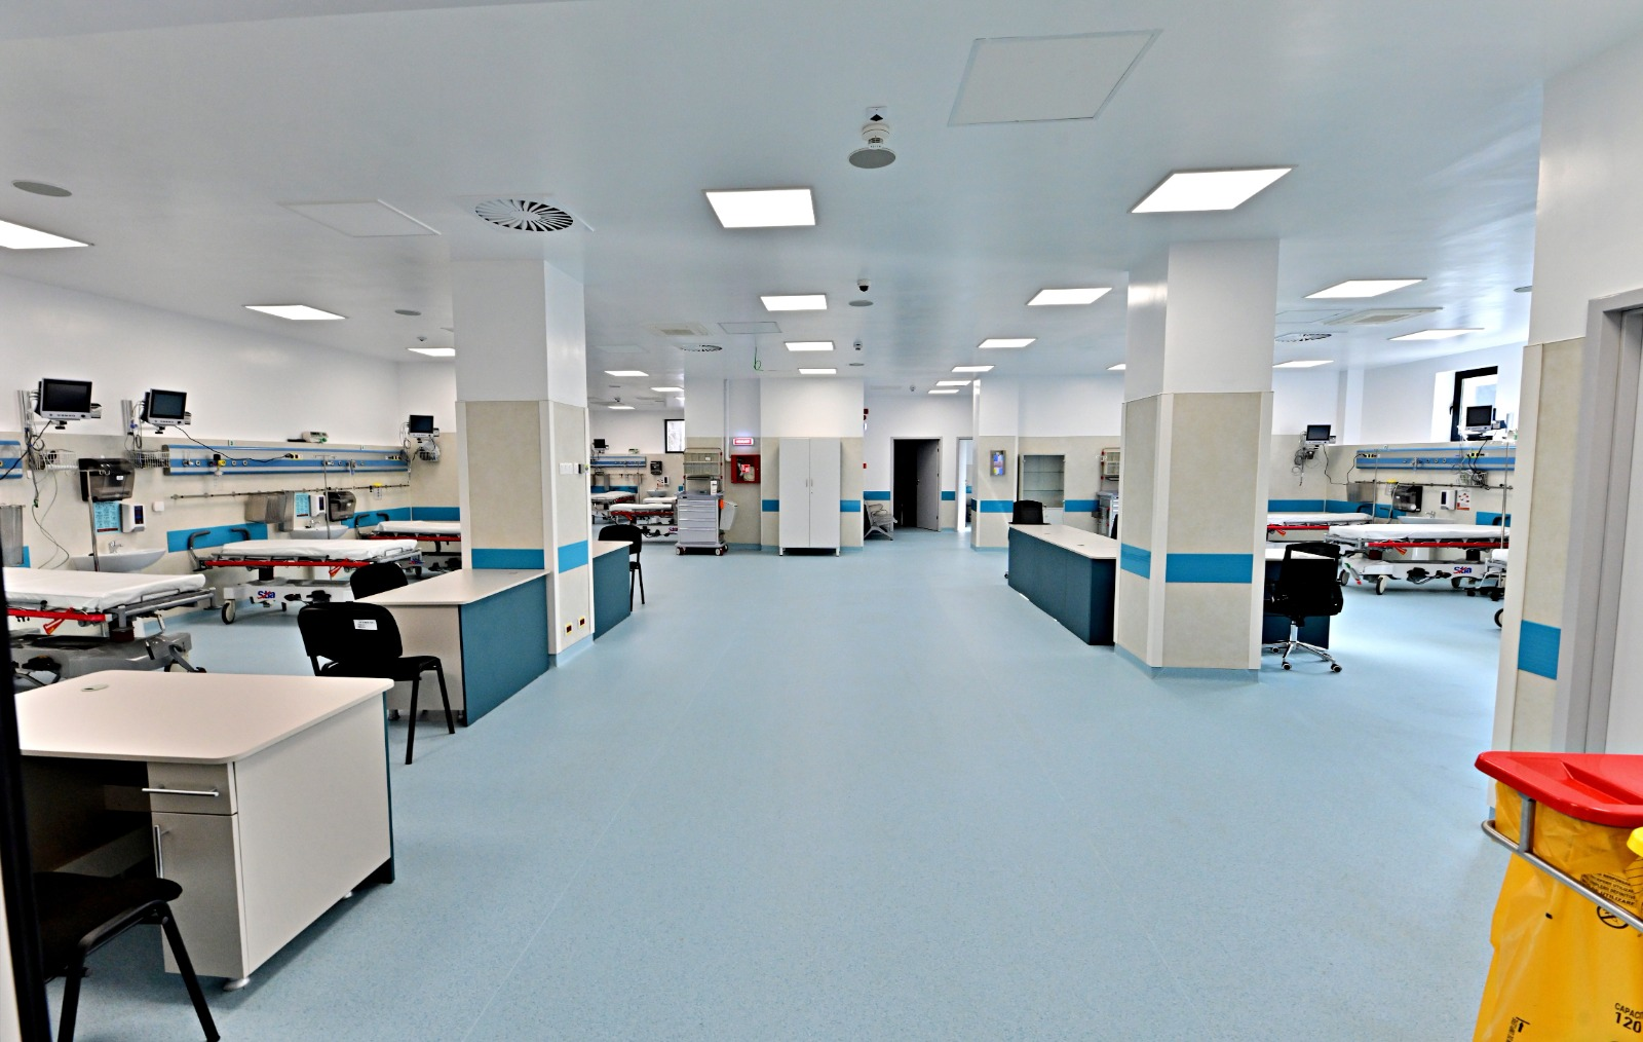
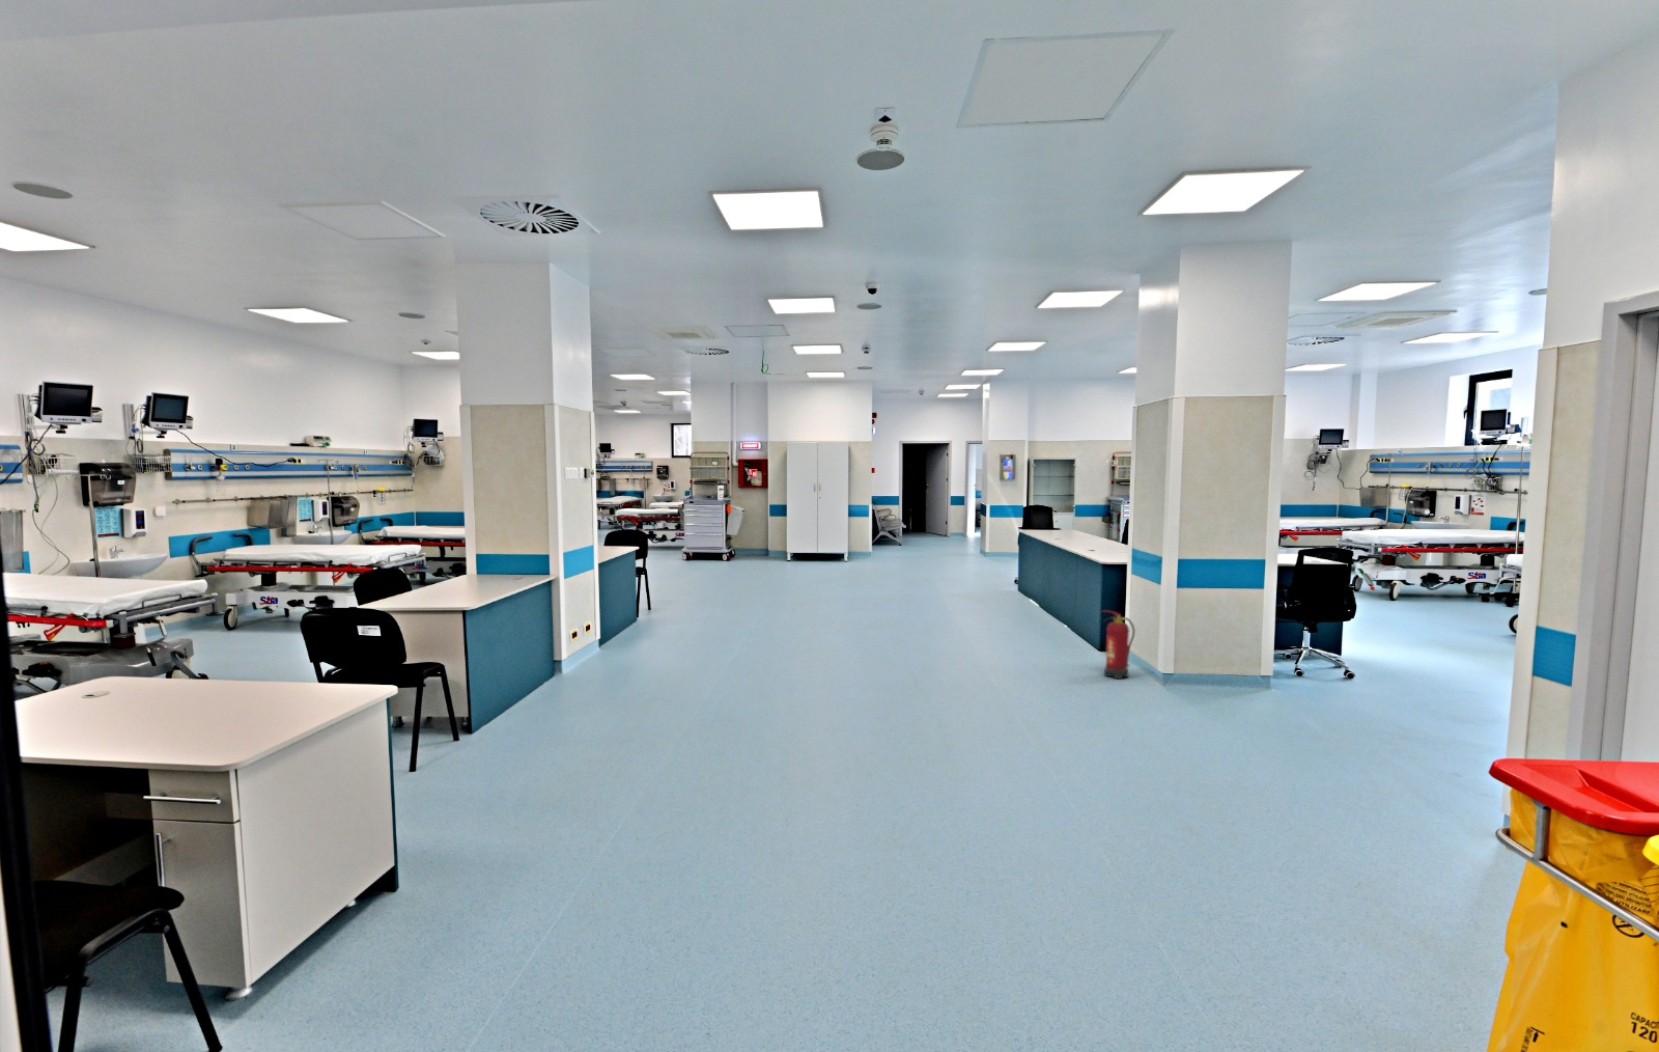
+ fire extinguisher [1102,609,1135,680]
